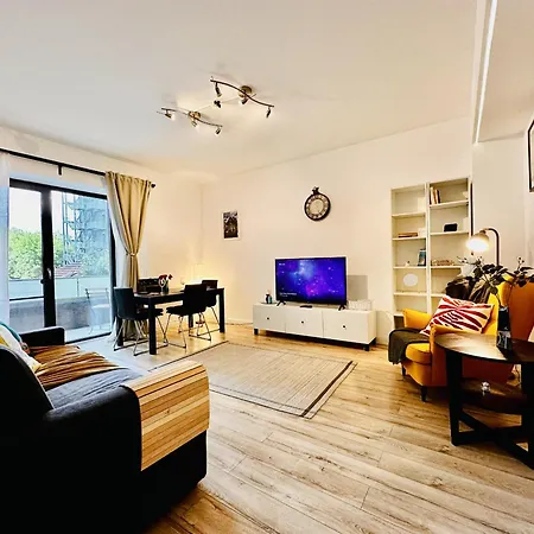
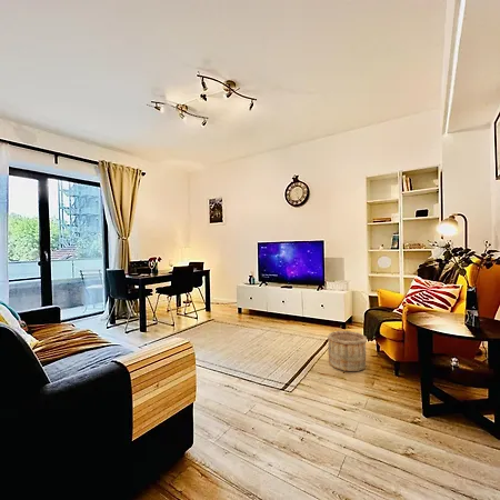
+ wooden bucket [326,330,368,372]
